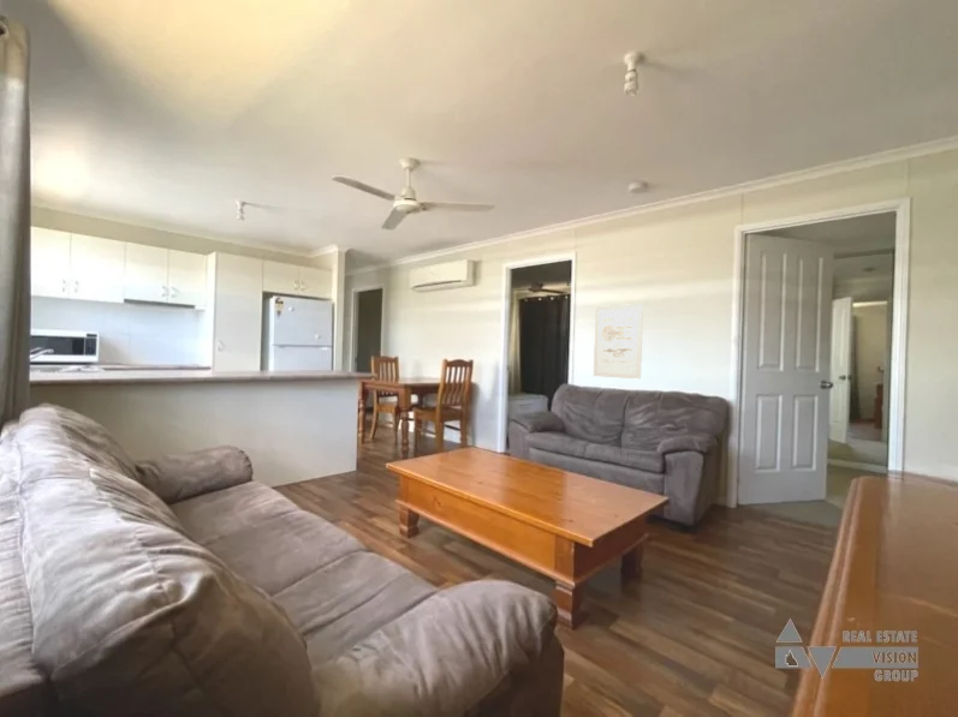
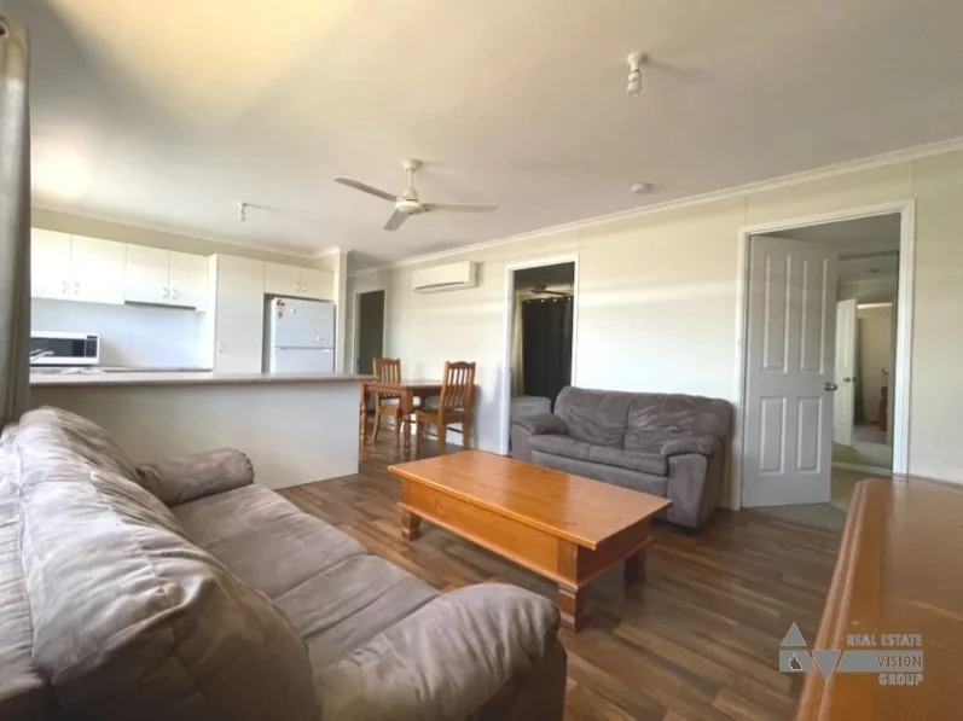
- wall art [593,303,644,381]
